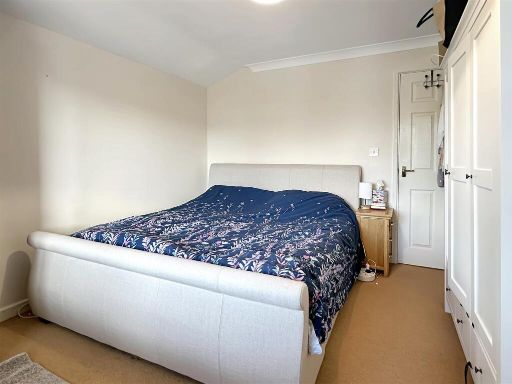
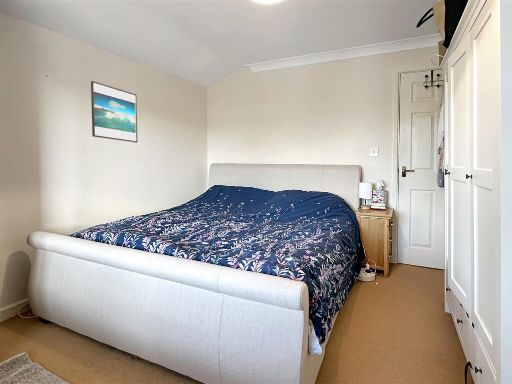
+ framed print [90,80,138,143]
